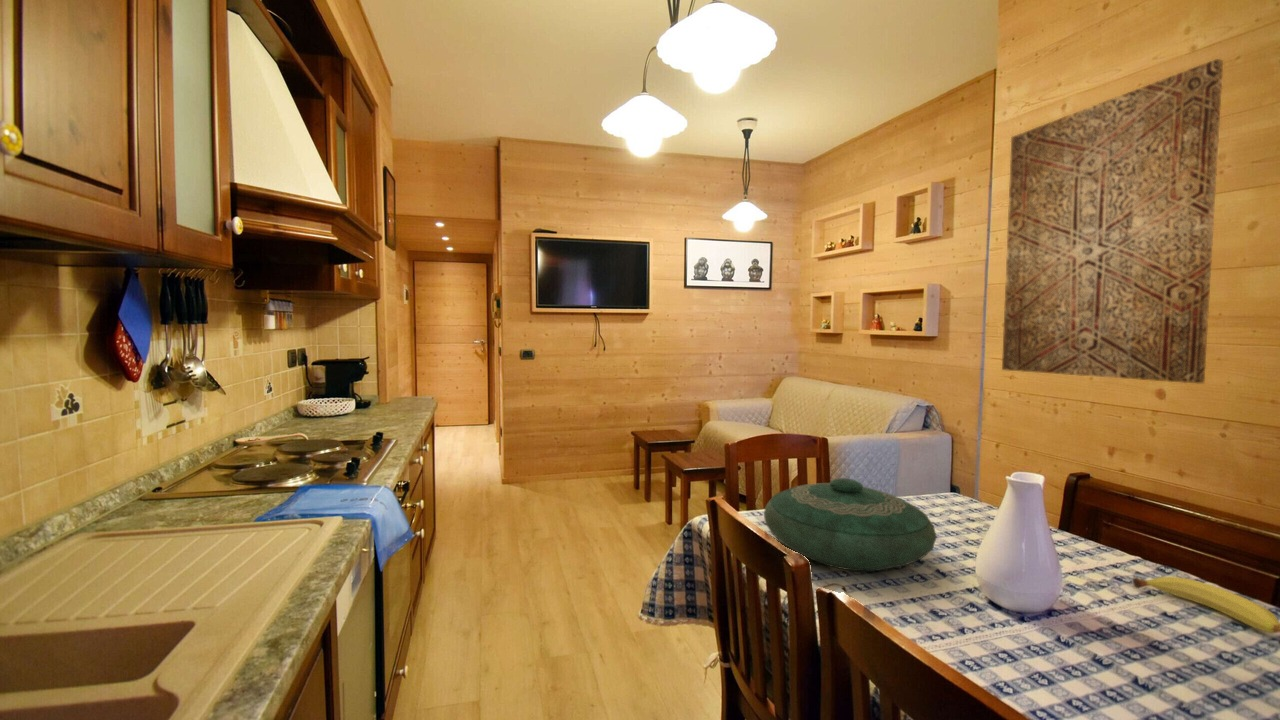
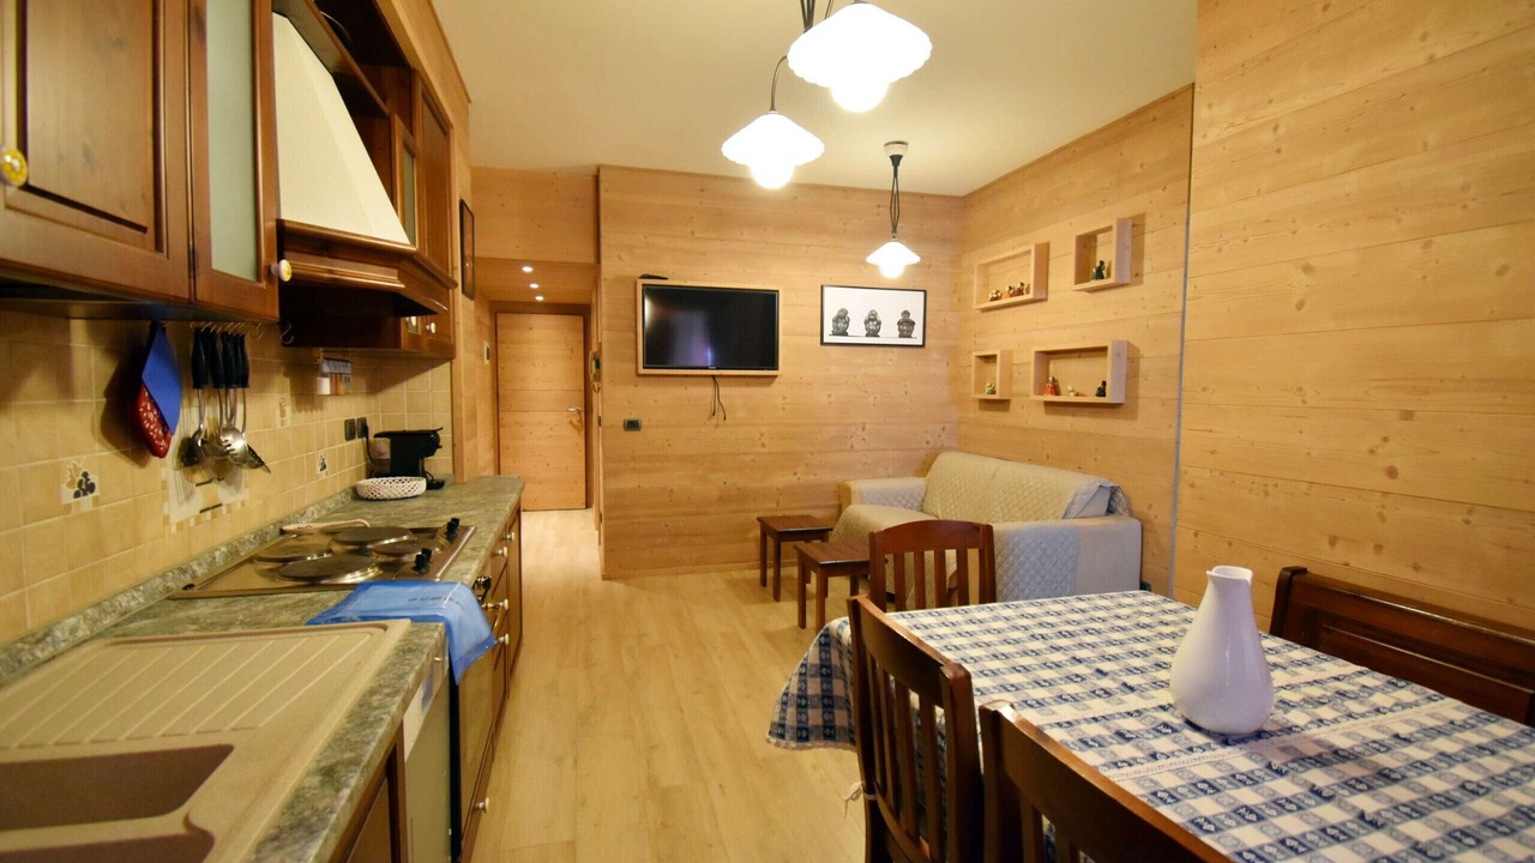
- wall art [1001,58,1224,384]
- decorative bowl [763,477,938,572]
- fruit [1132,576,1280,634]
